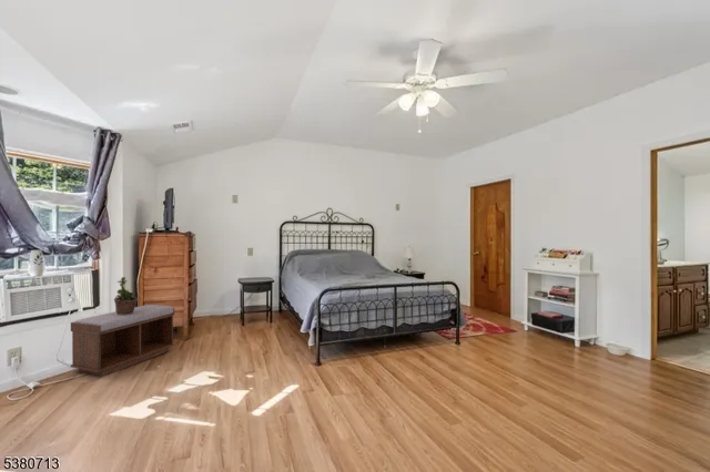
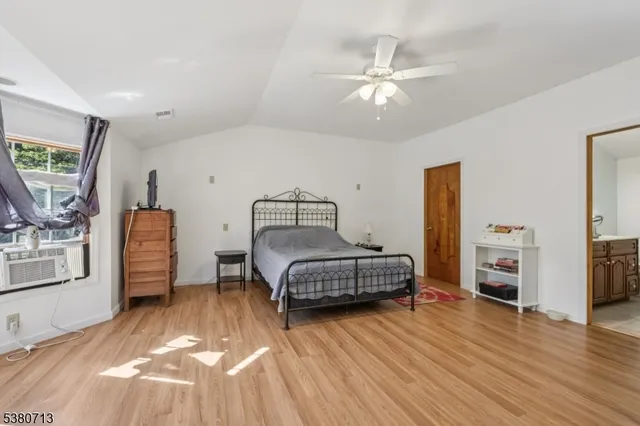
- potted plant [113,276,140,315]
- bench [70,304,175,378]
